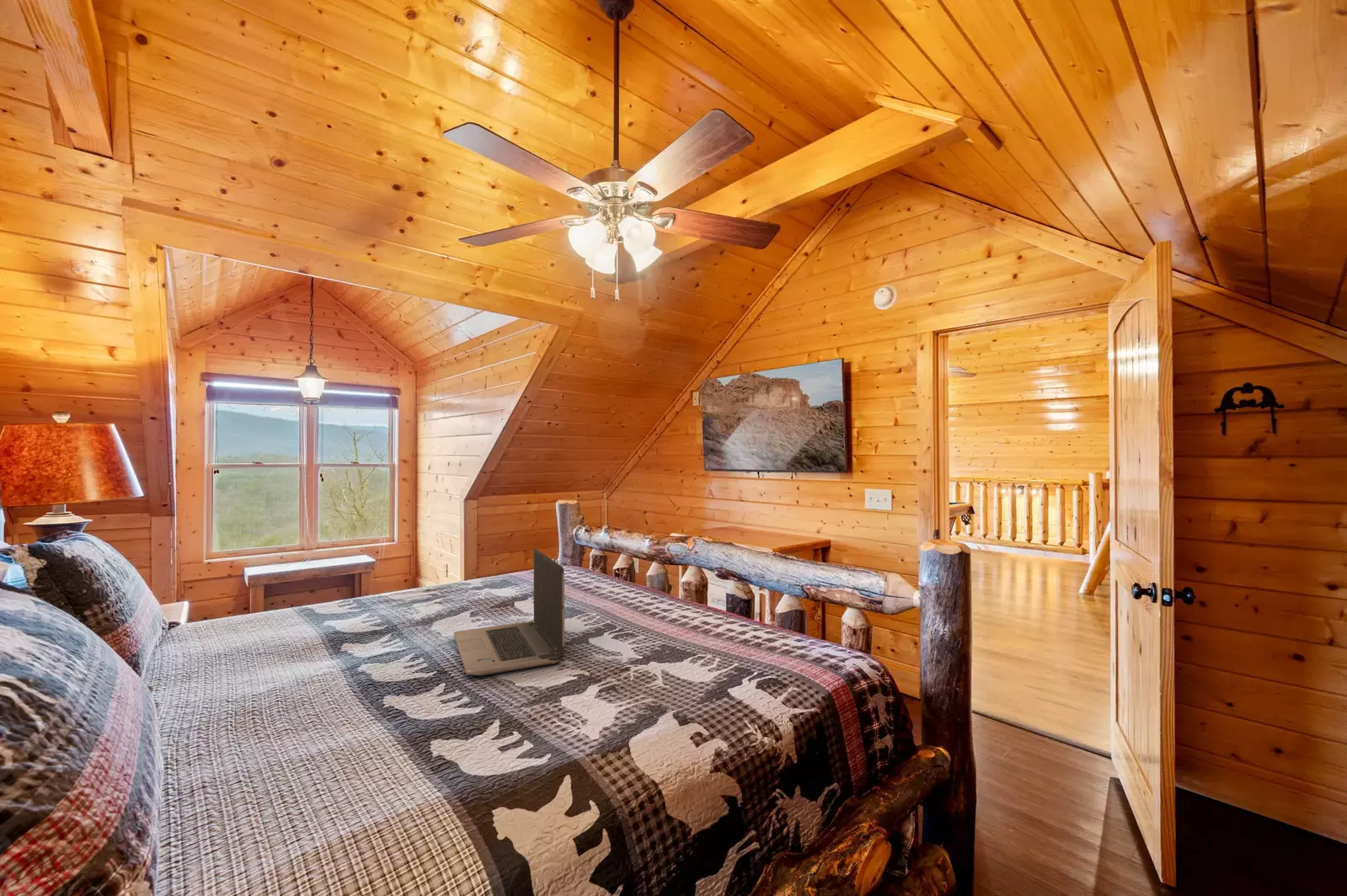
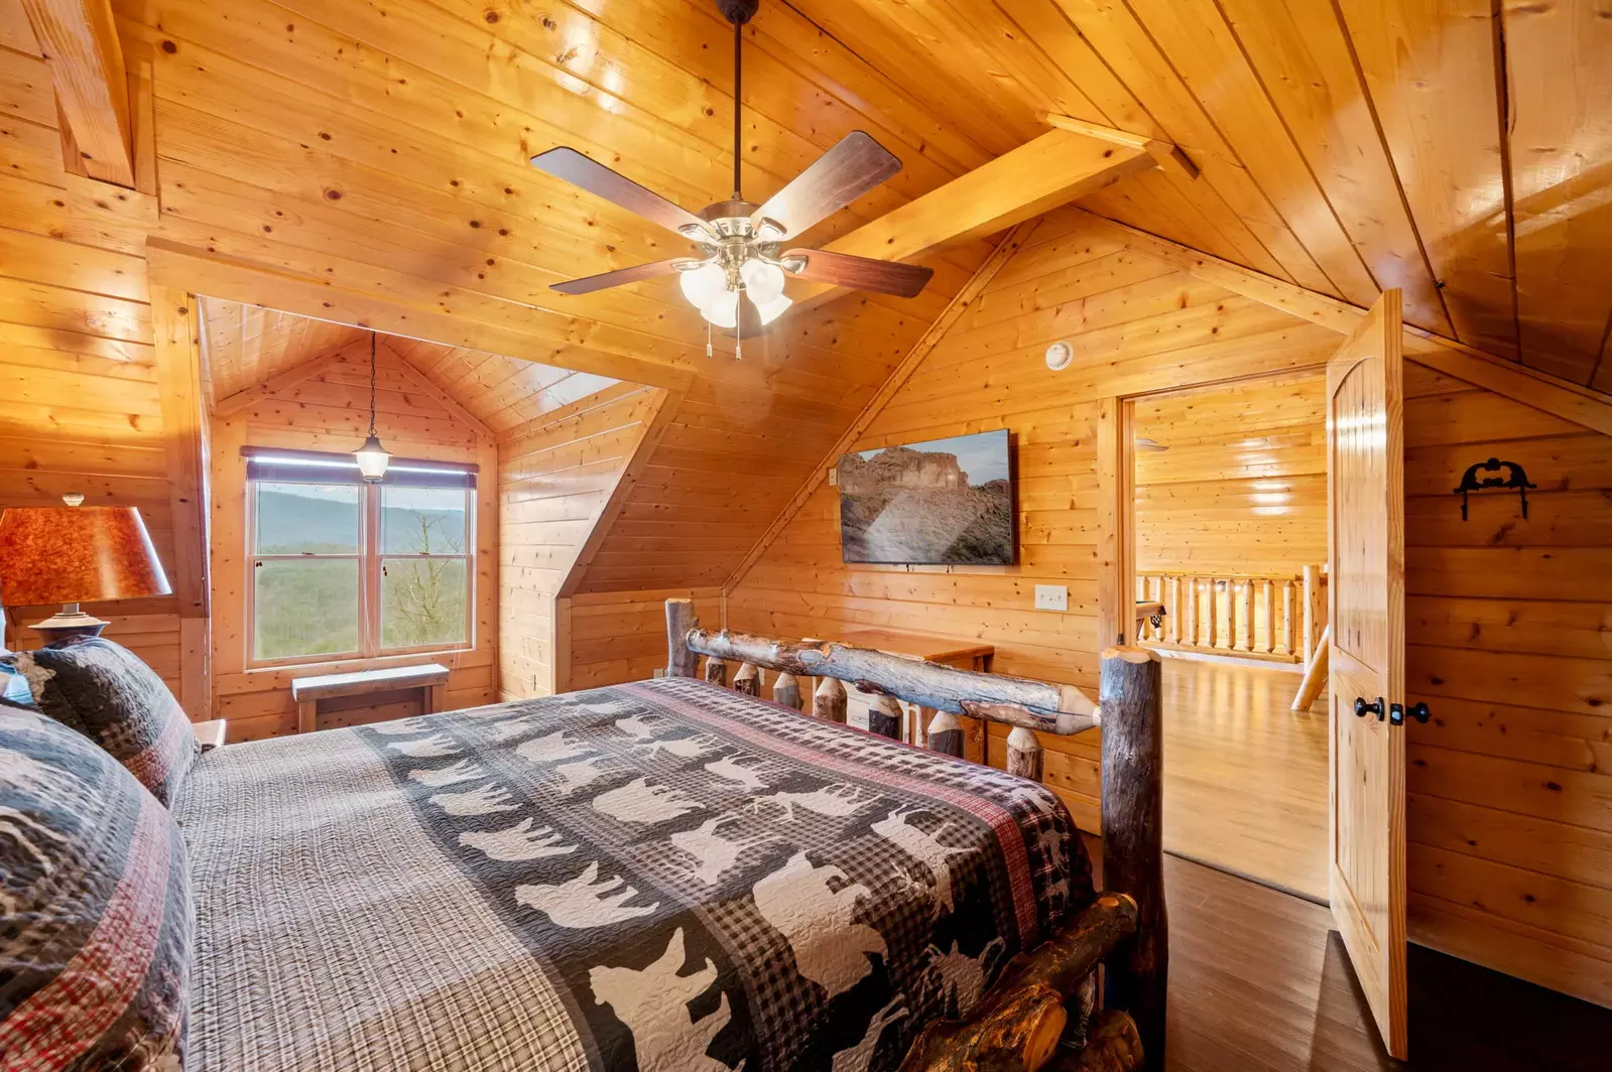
- laptop computer [453,547,565,676]
